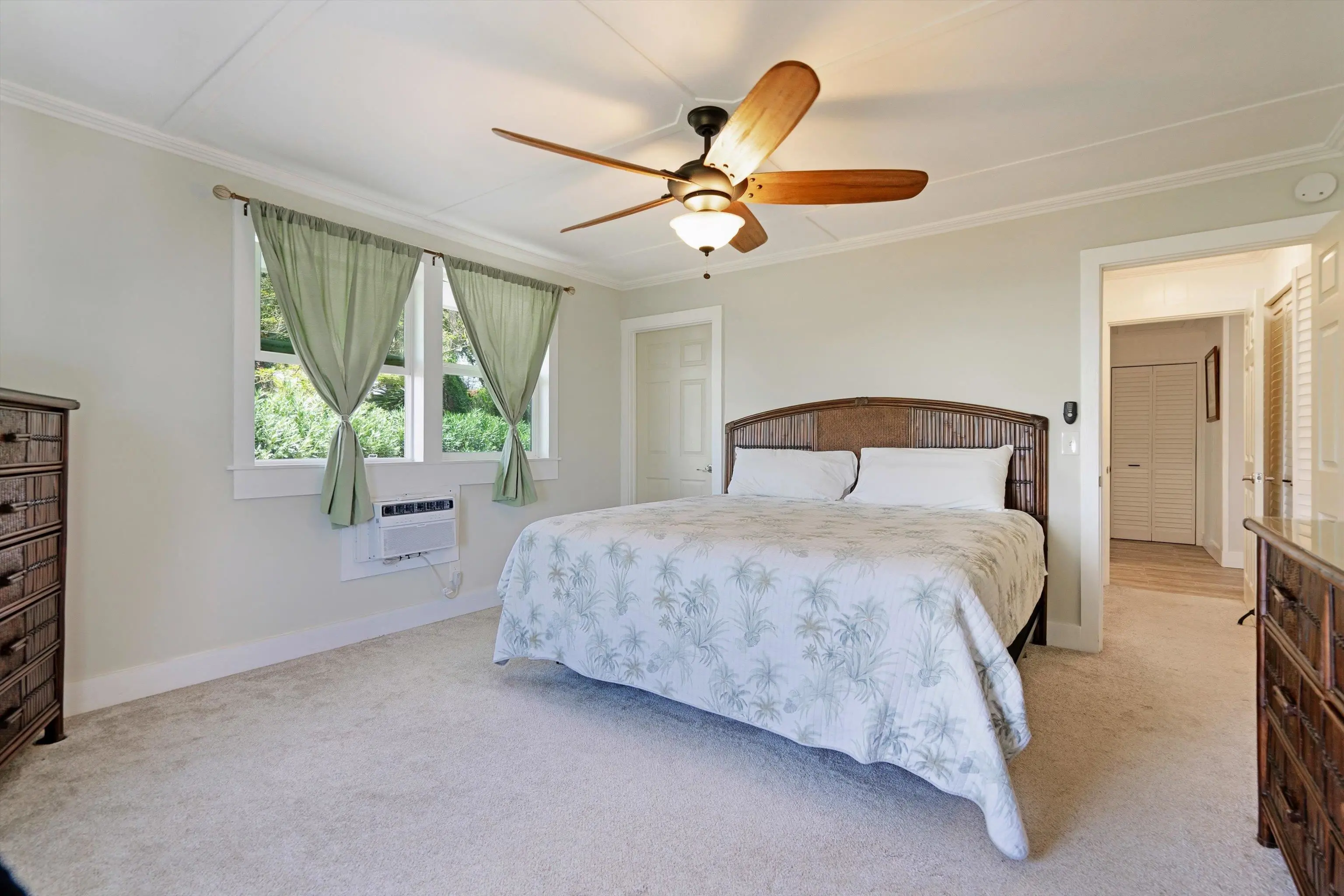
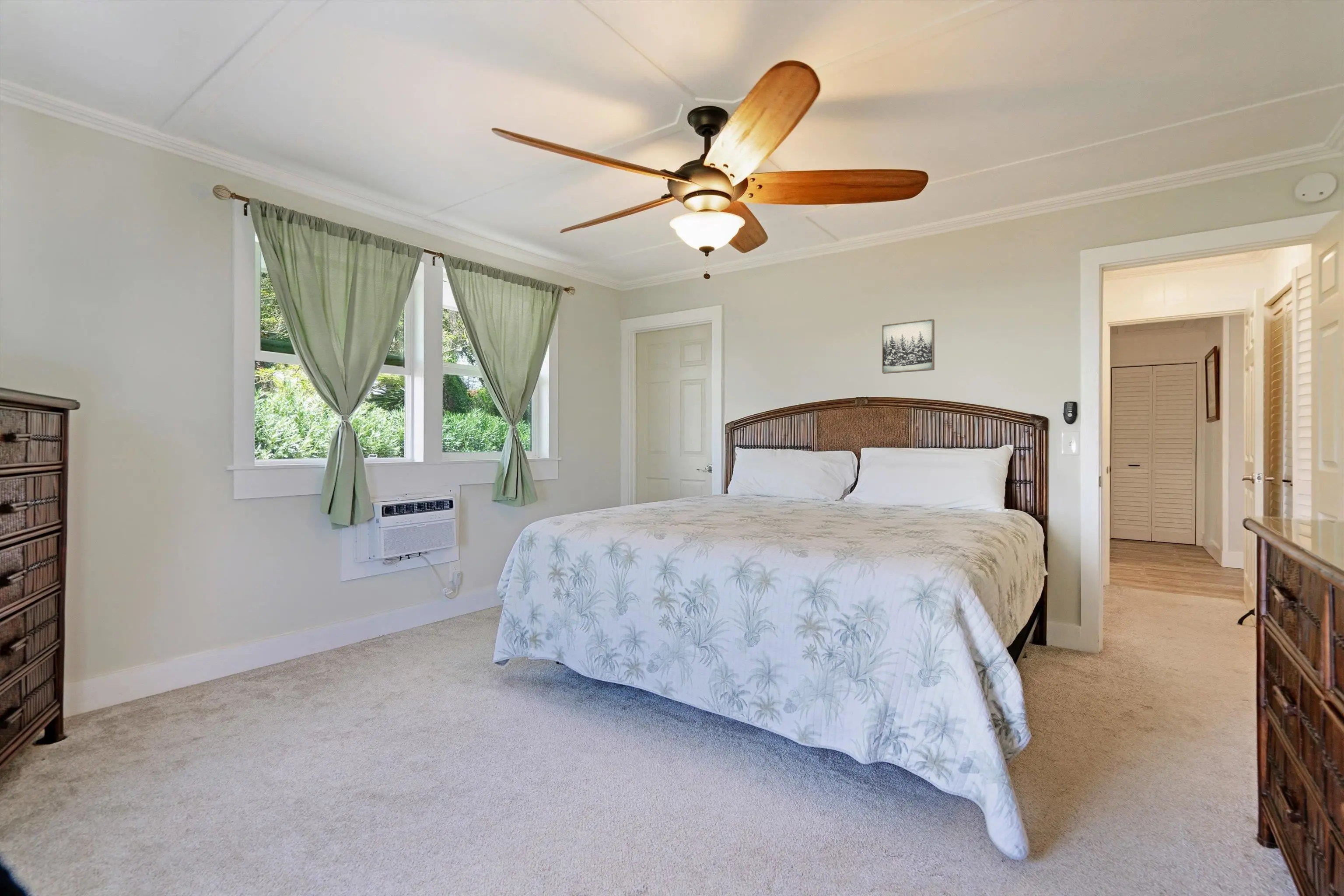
+ wall art [882,318,935,374]
